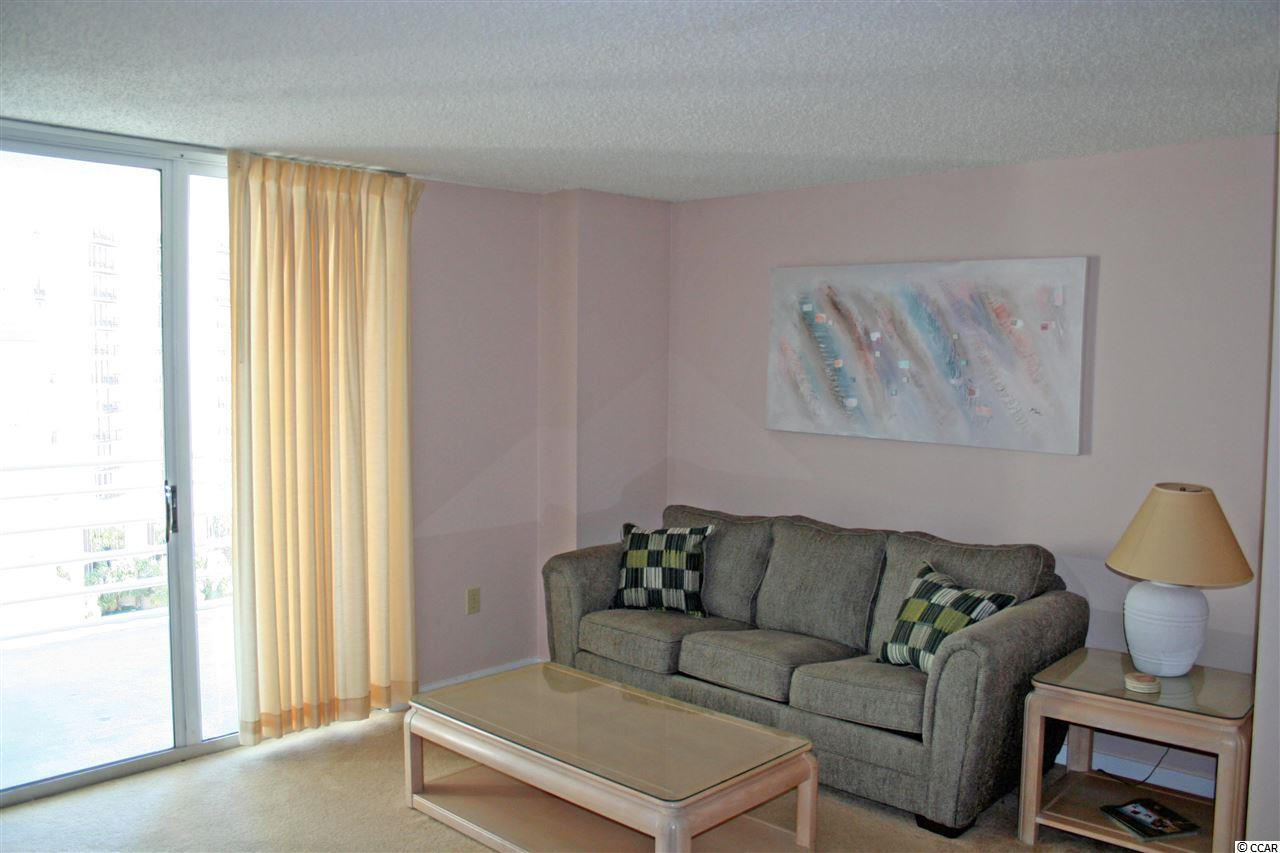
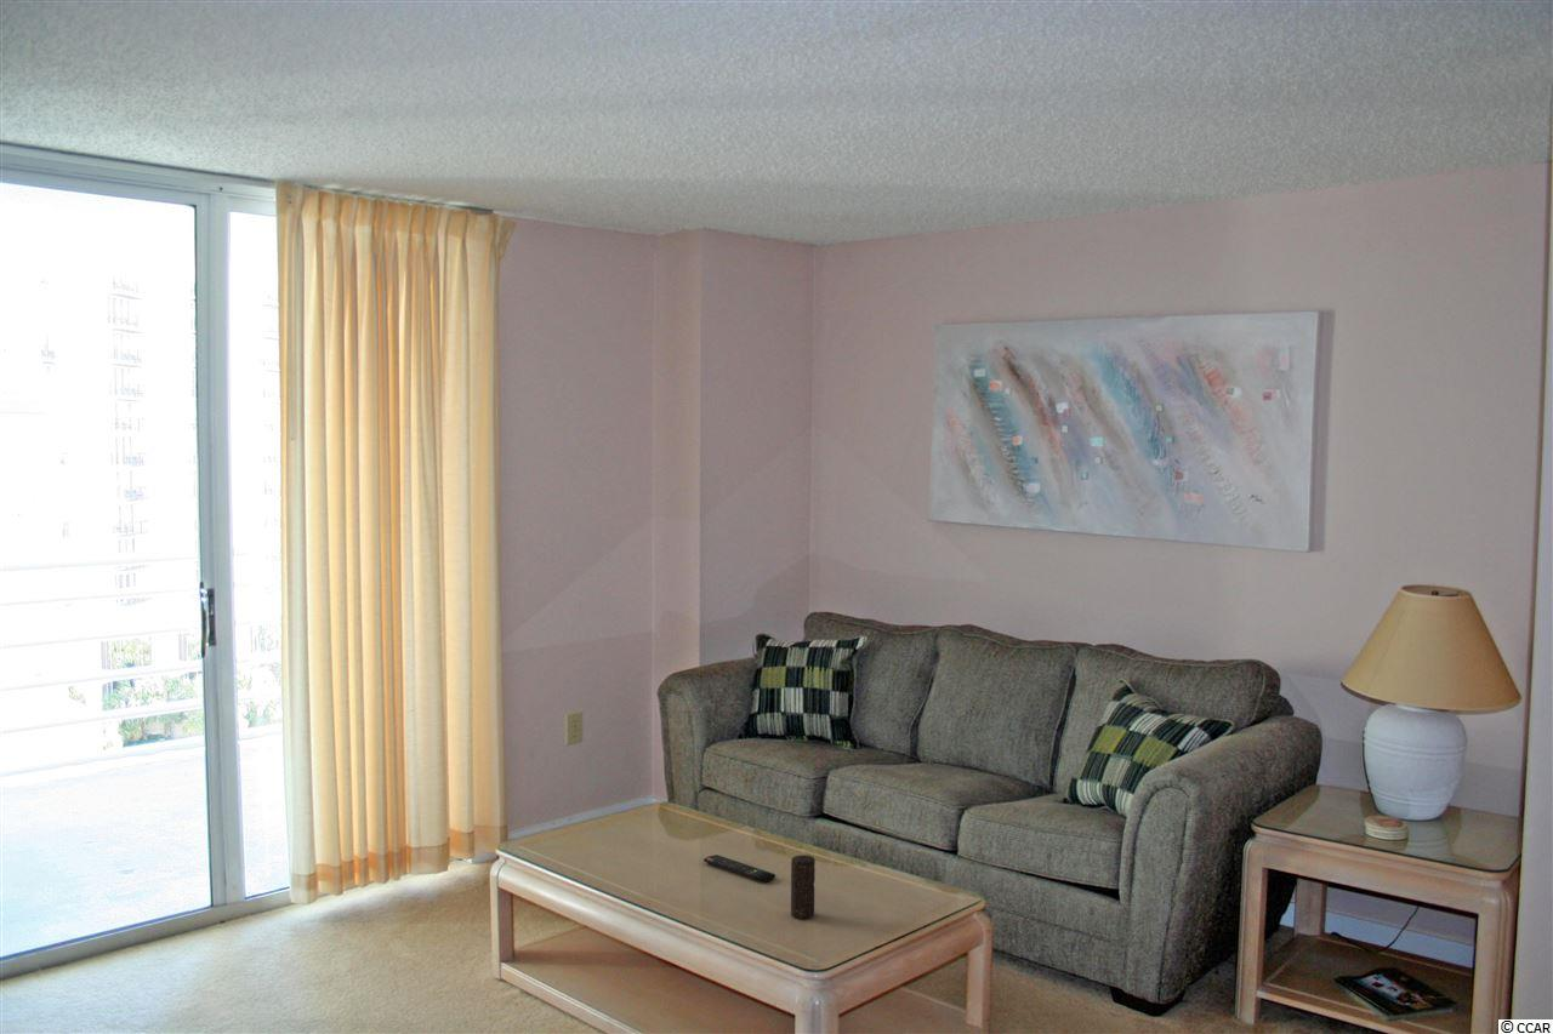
+ remote control [702,853,776,884]
+ candle [790,853,817,920]
